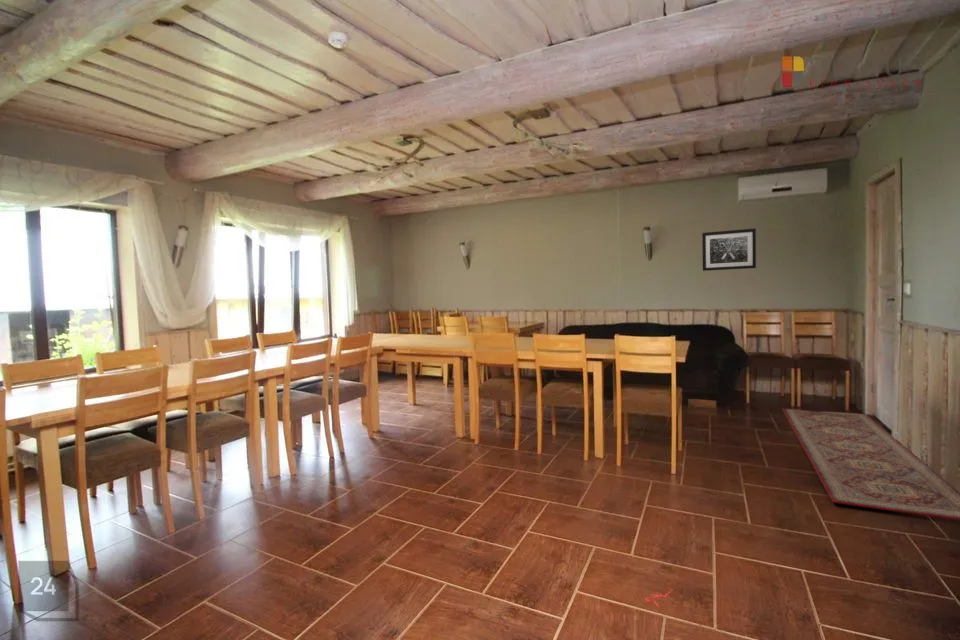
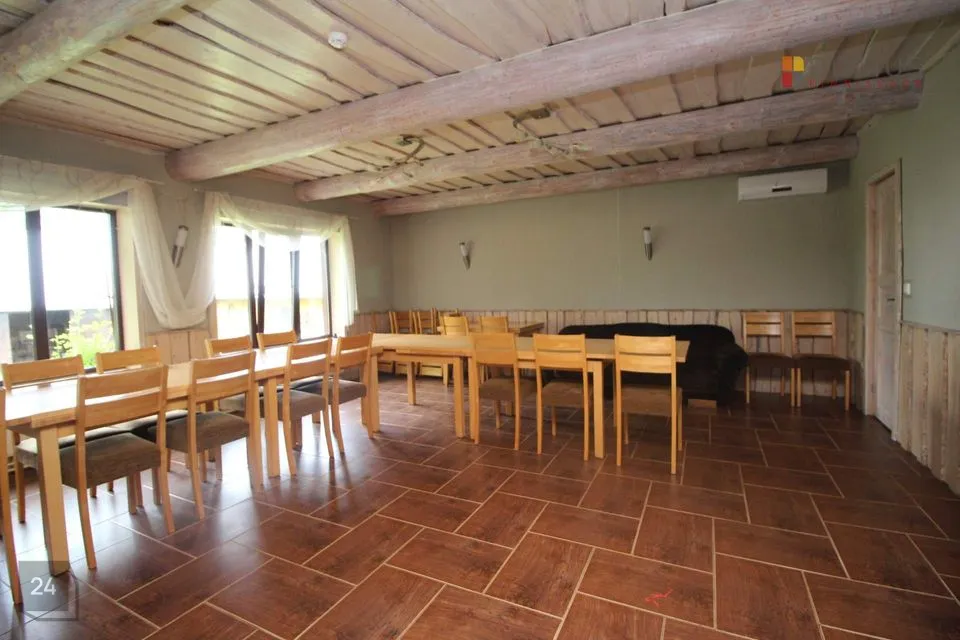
- wall art [701,228,757,272]
- rug [781,407,960,521]
